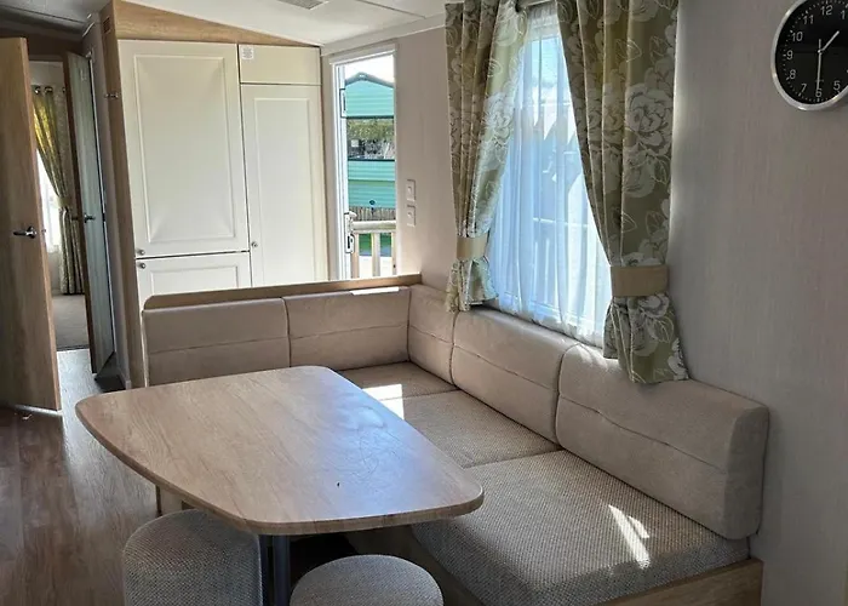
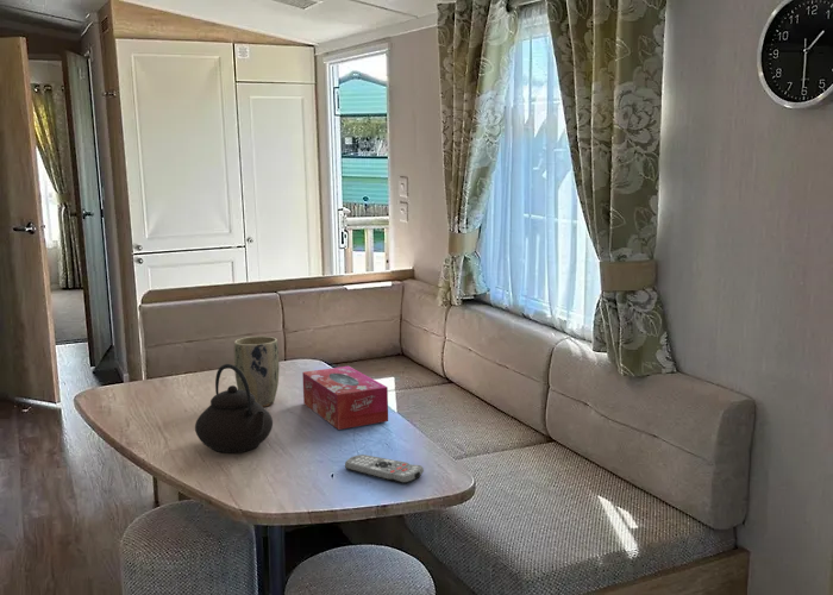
+ remote control [344,453,425,486]
+ teapot [194,363,274,455]
+ tissue box [301,365,389,431]
+ plant pot [233,336,281,408]
